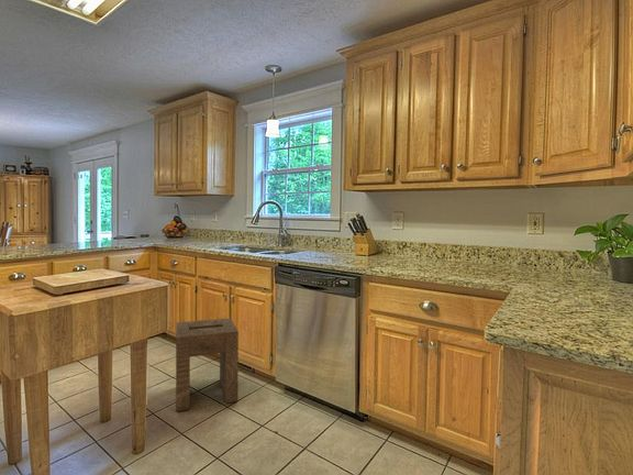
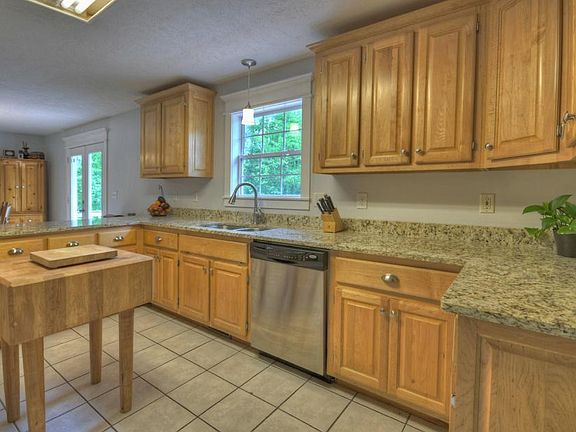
- stool [175,317,240,412]
